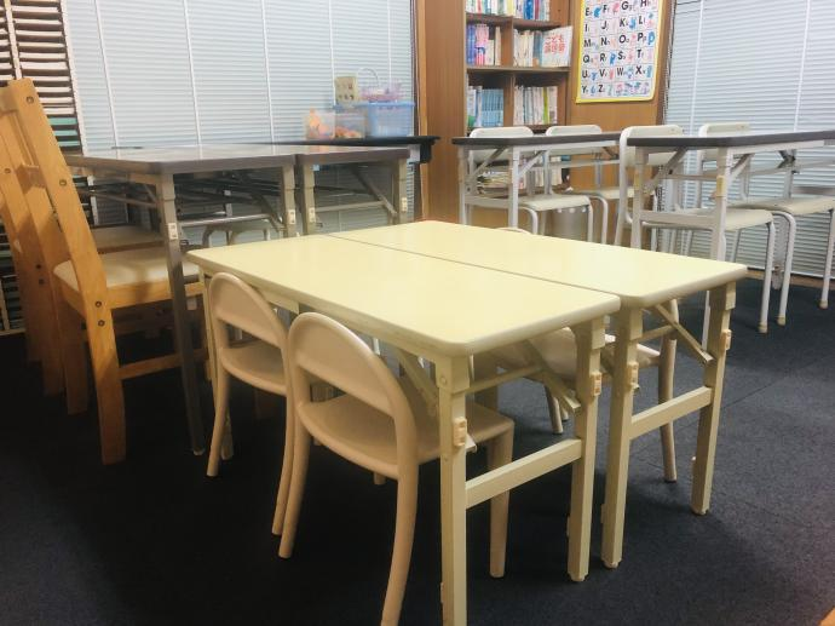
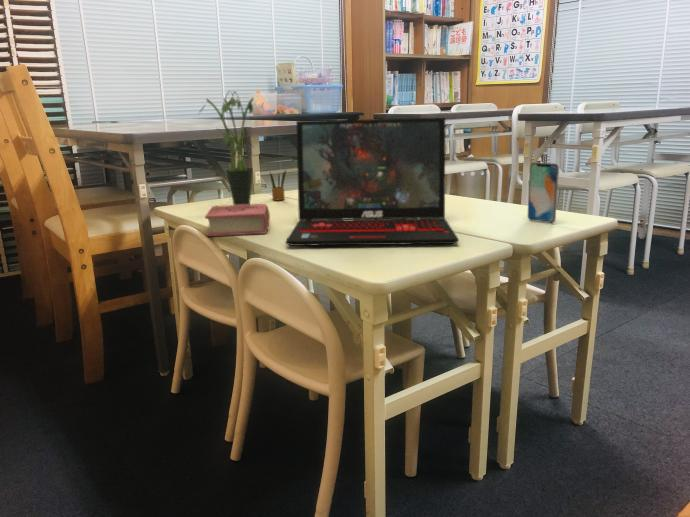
+ potted plant [198,90,255,205]
+ smartphone [526,161,560,224]
+ pencil box [269,169,287,201]
+ laptop [285,117,460,247]
+ book [204,203,271,237]
